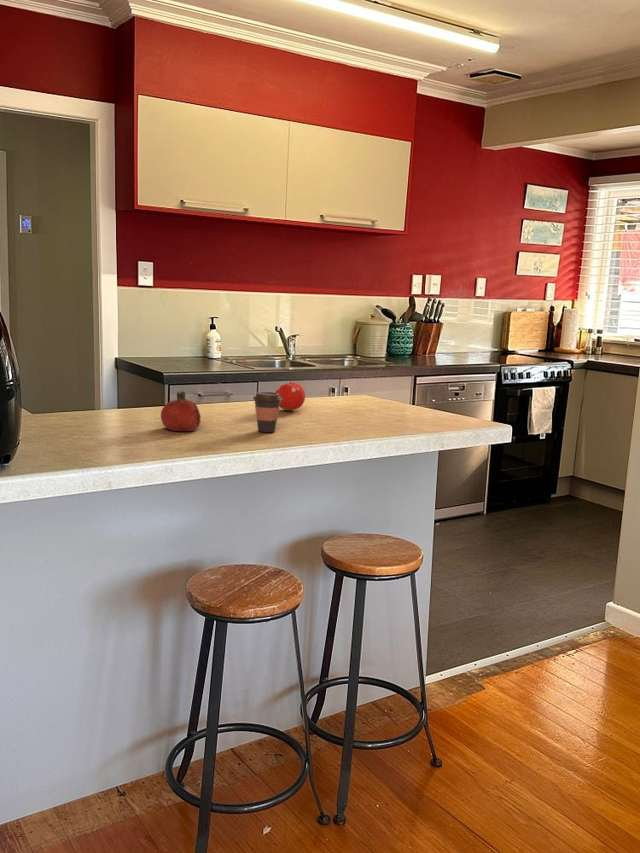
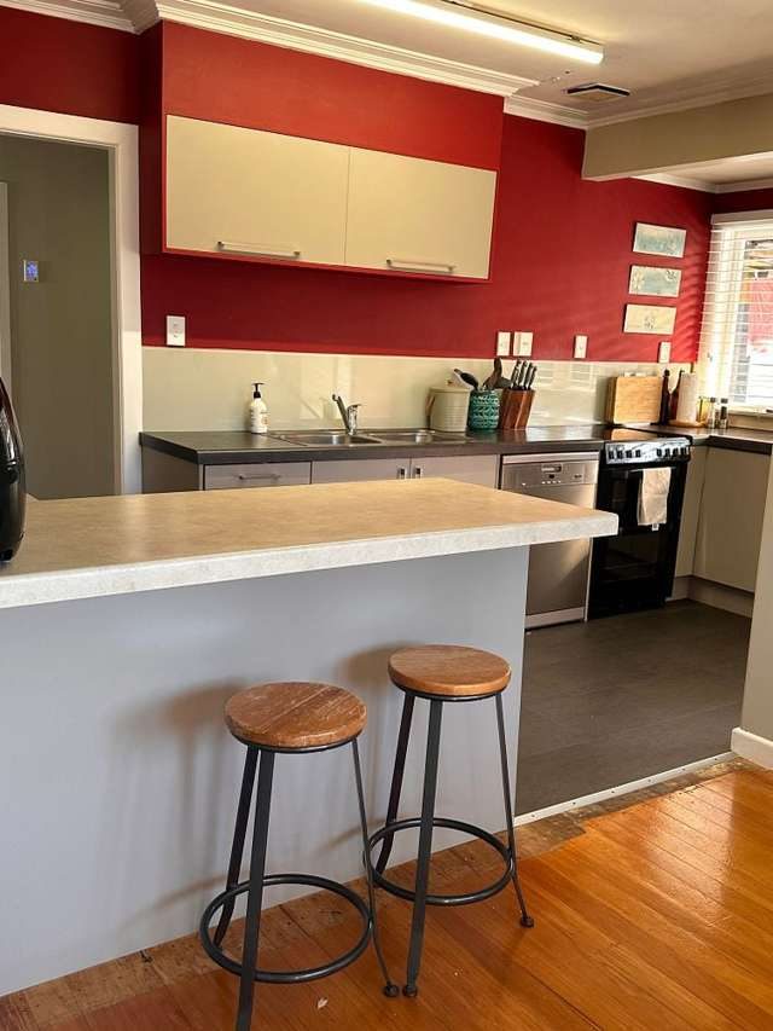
- coffee cup [252,391,282,433]
- fruit [274,378,306,411]
- fruit [160,390,202,432]
